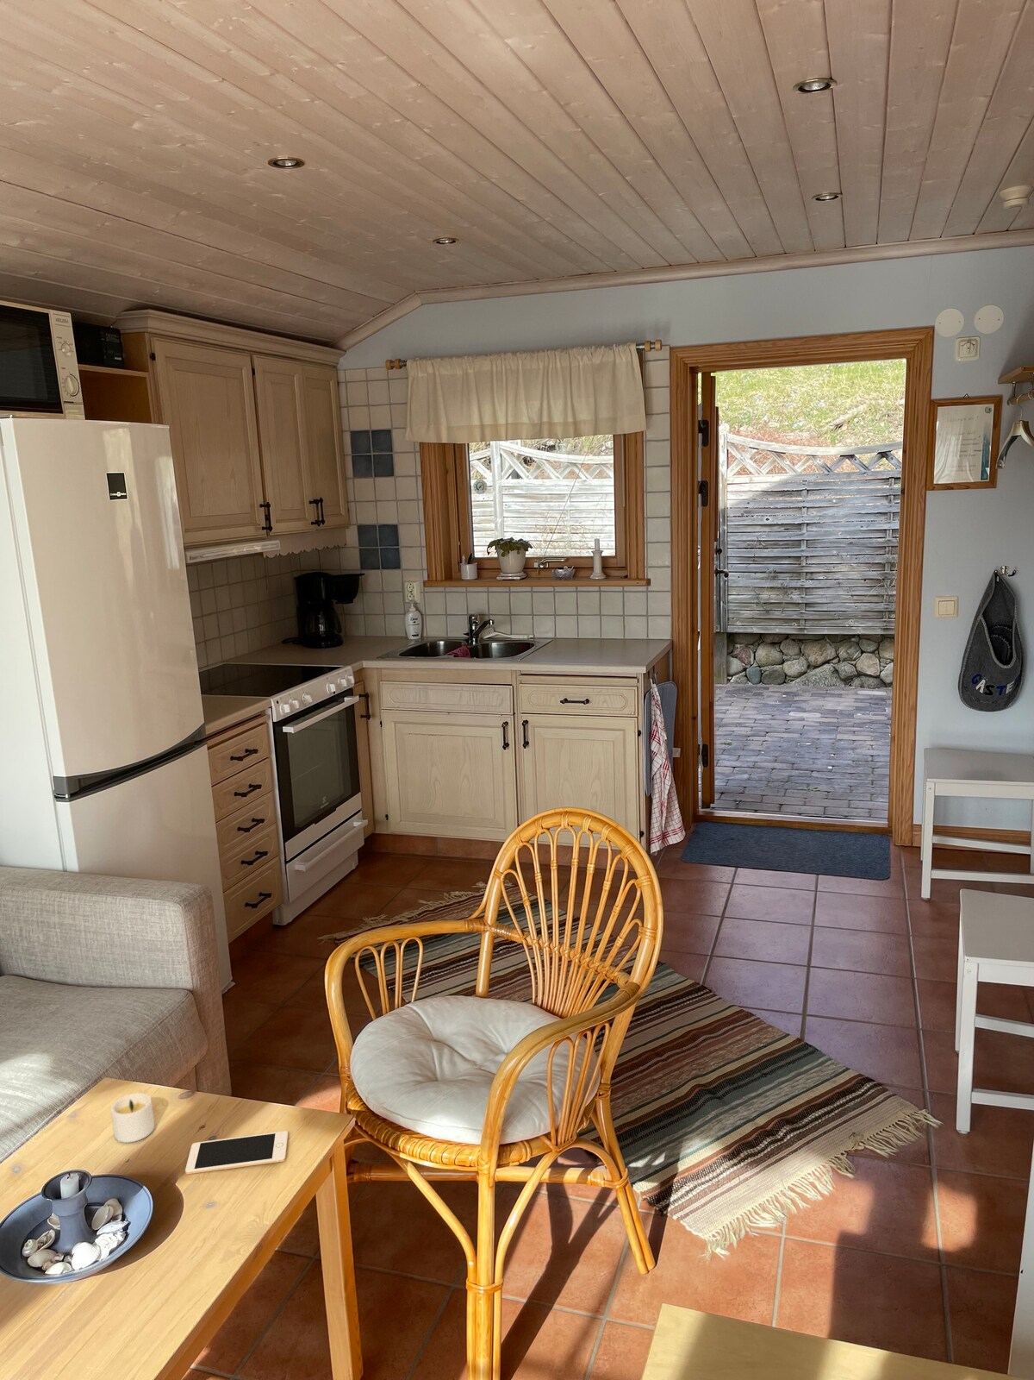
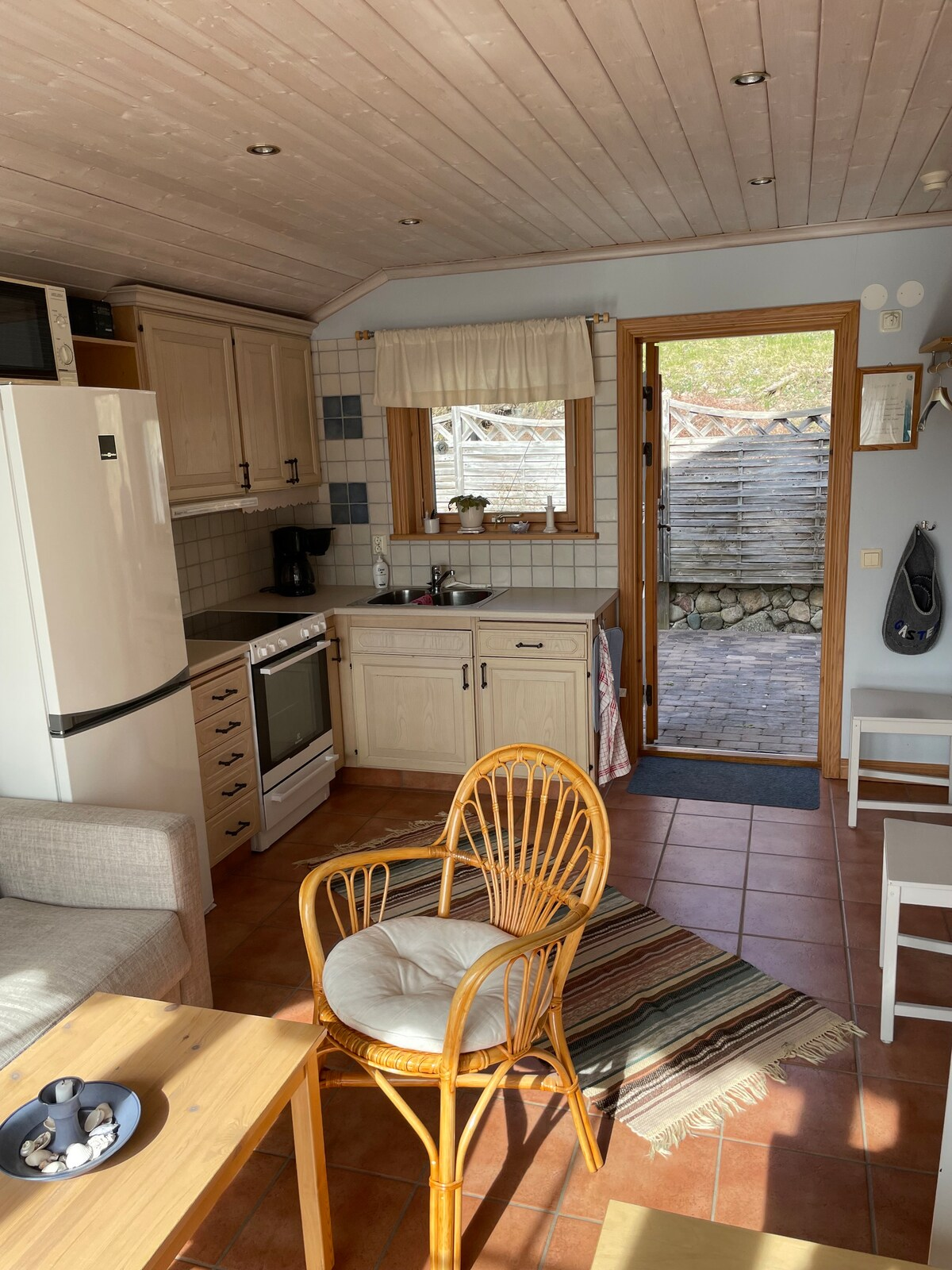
- candle [110,1092,155,1144]
- cell phone [185,1130,289,1176]
